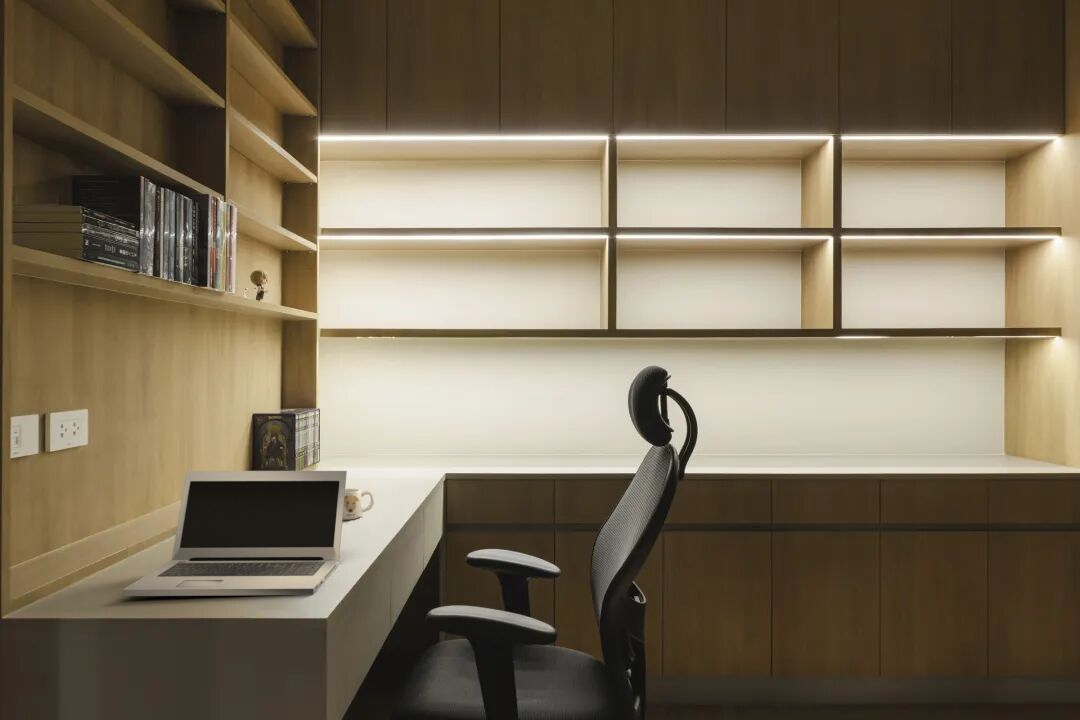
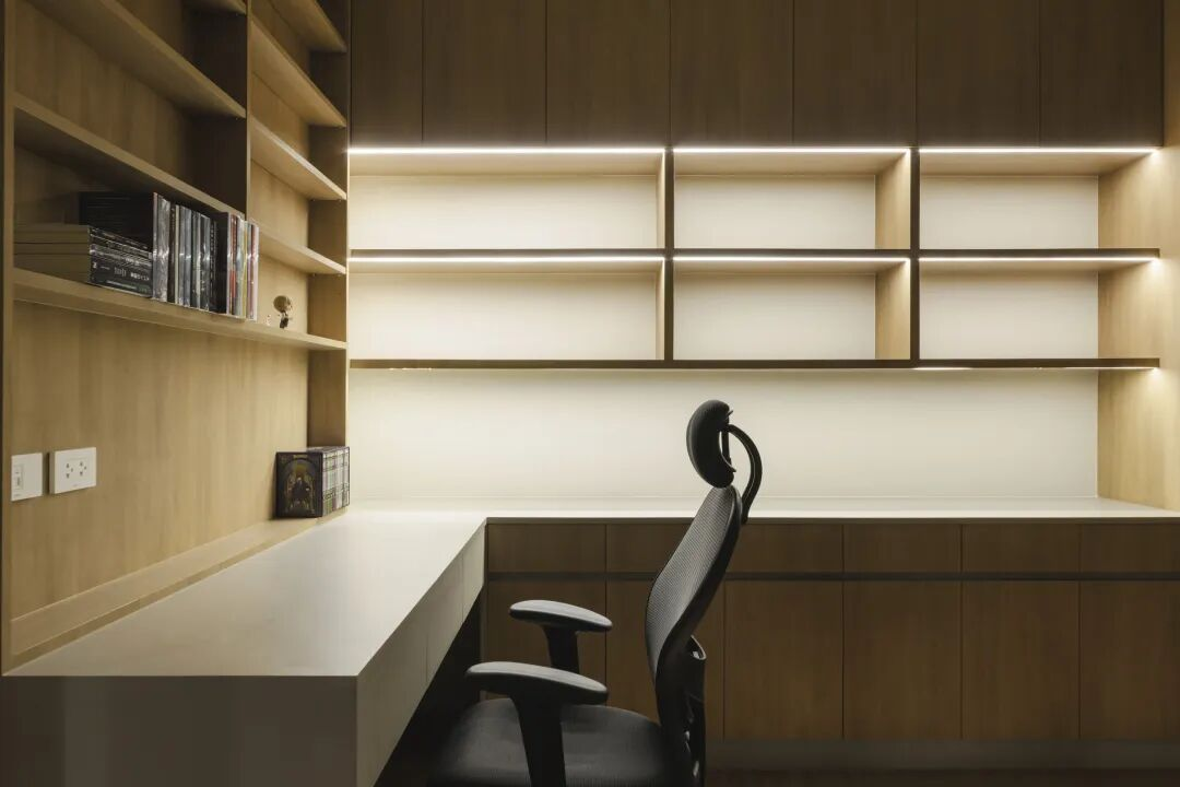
- laptop [121,470,348,597]
- mug [343,488,375,521]
